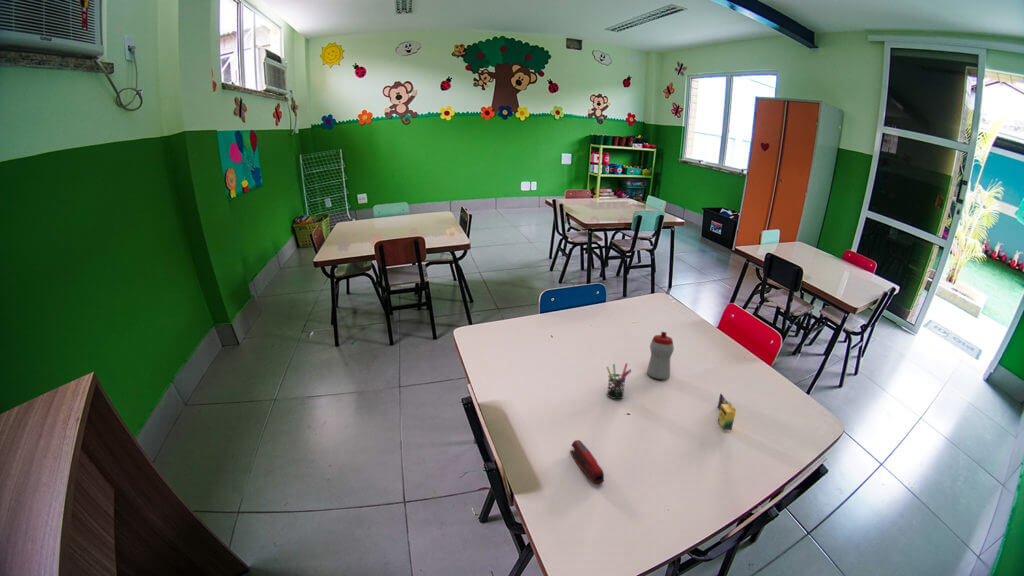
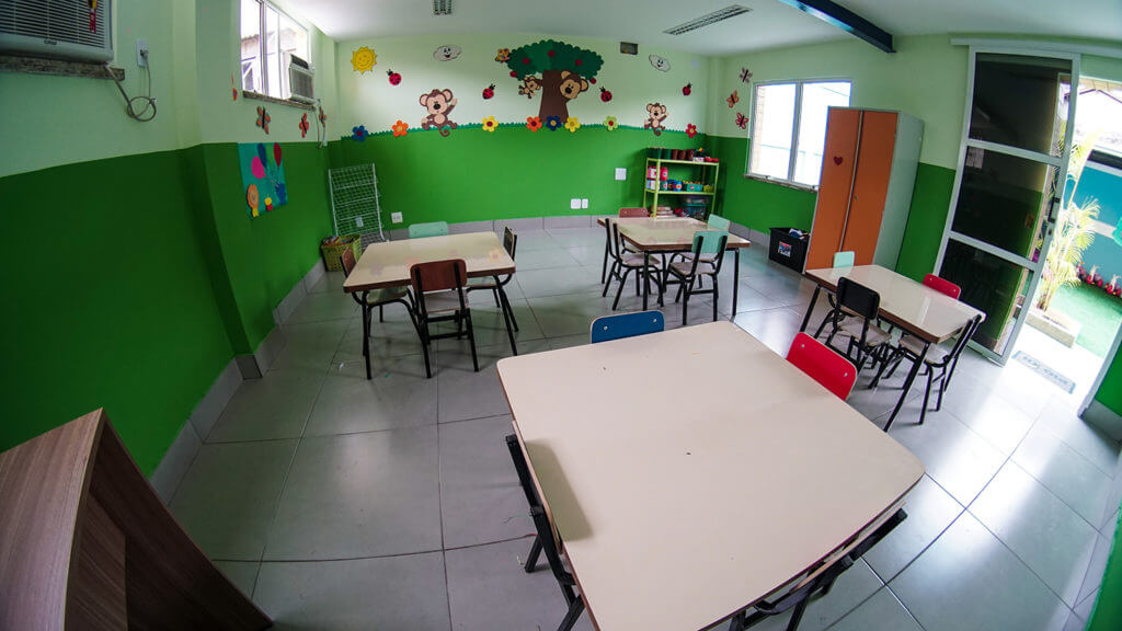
- crayon [717,392,737,431]
- pen holder [605,362,632,400]
- sippy cup [646,331,675,380]
- stapler [569,439,605,486]
